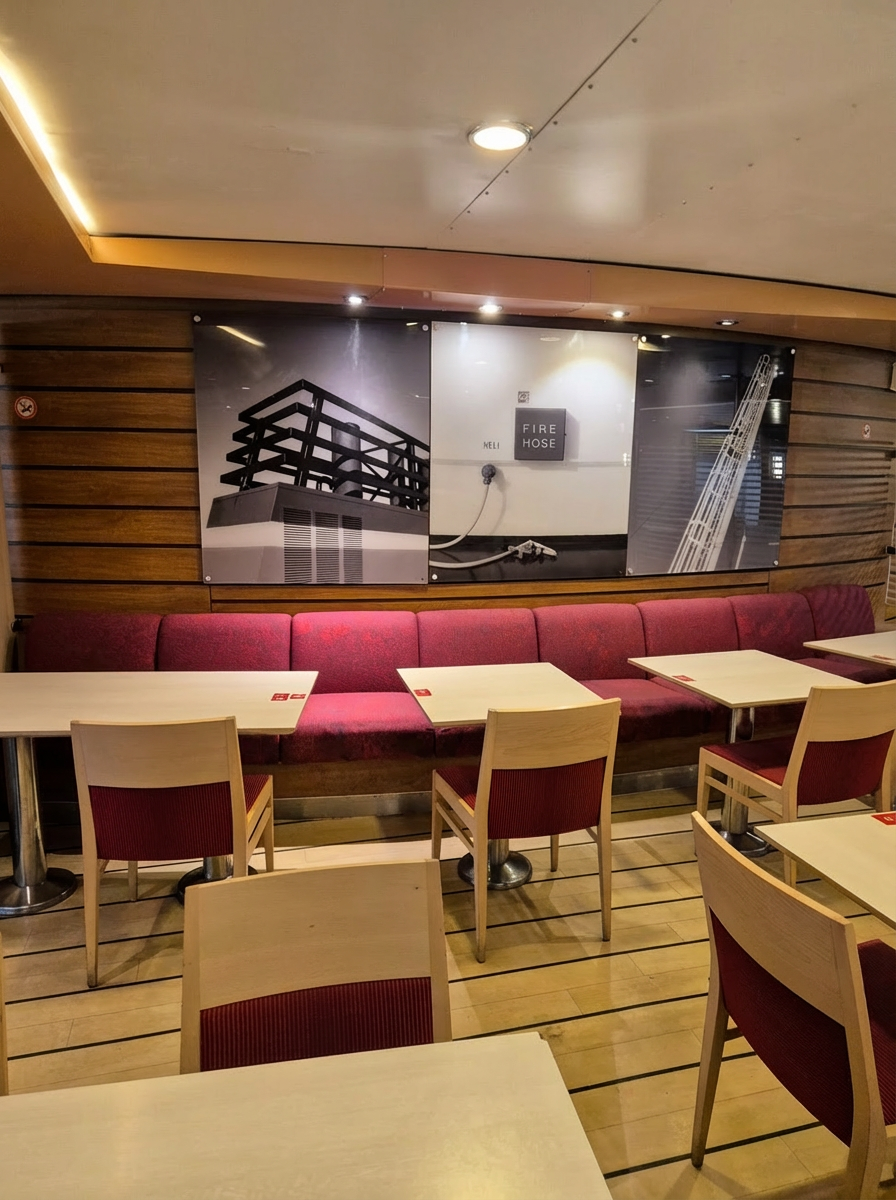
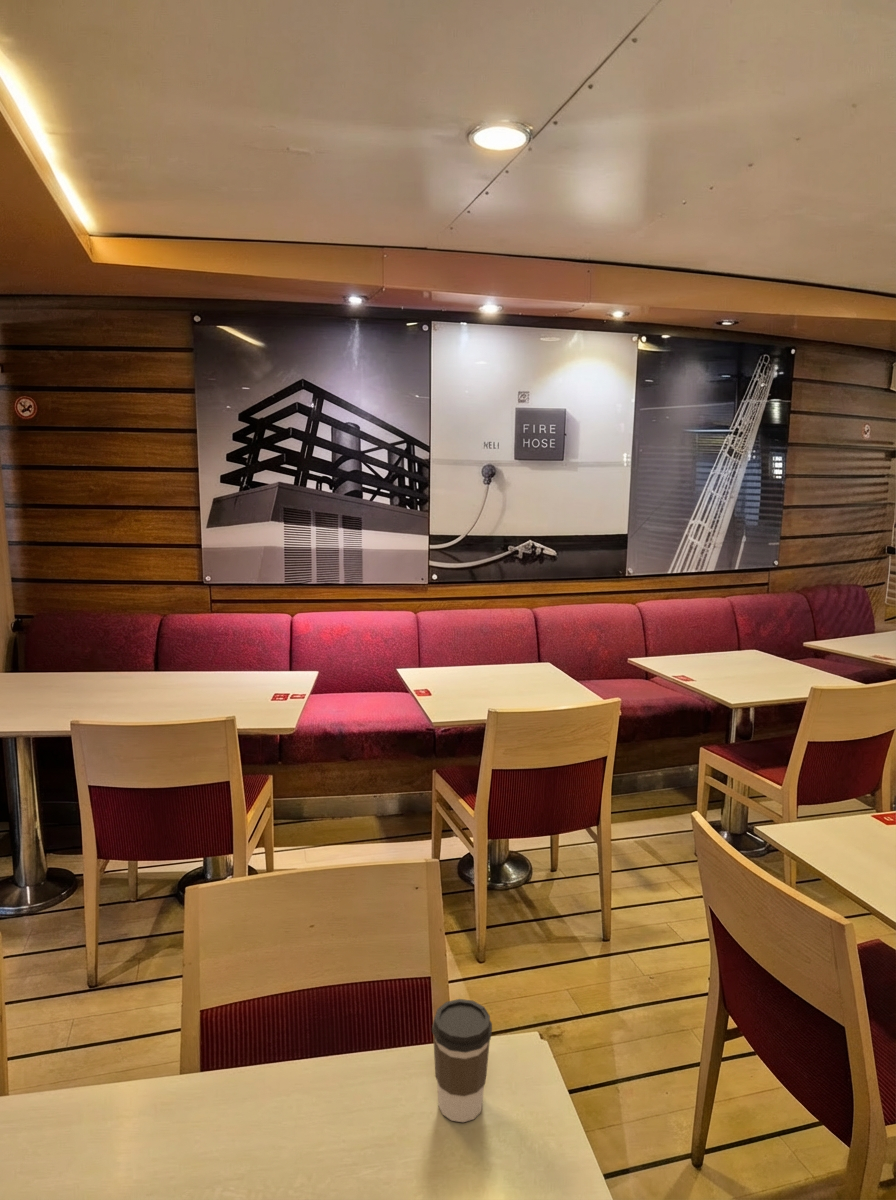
+ coffee cup [431,998,493,1123]
